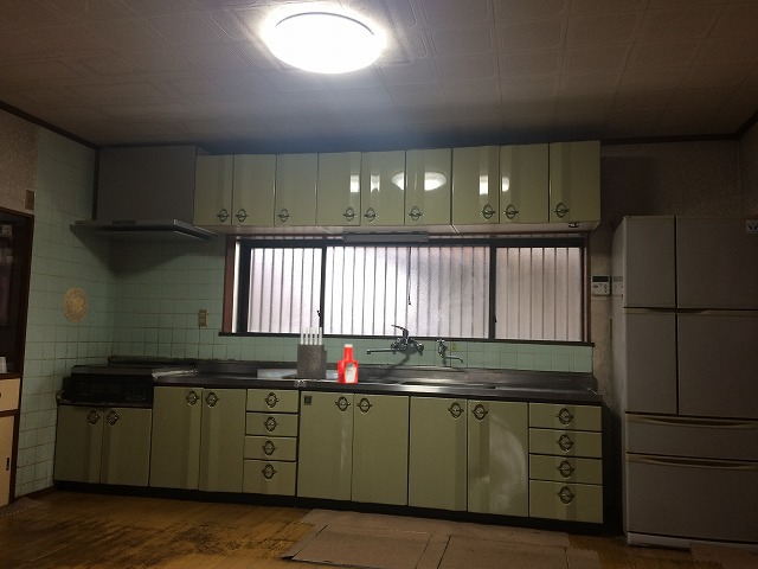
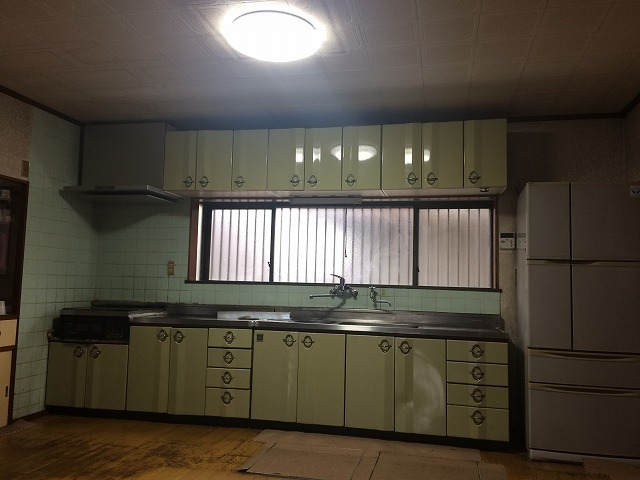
- soap bottle [336,344,359,384]
- decorative plate [62,287,89,324]
- knife block [295,326,328,381]
